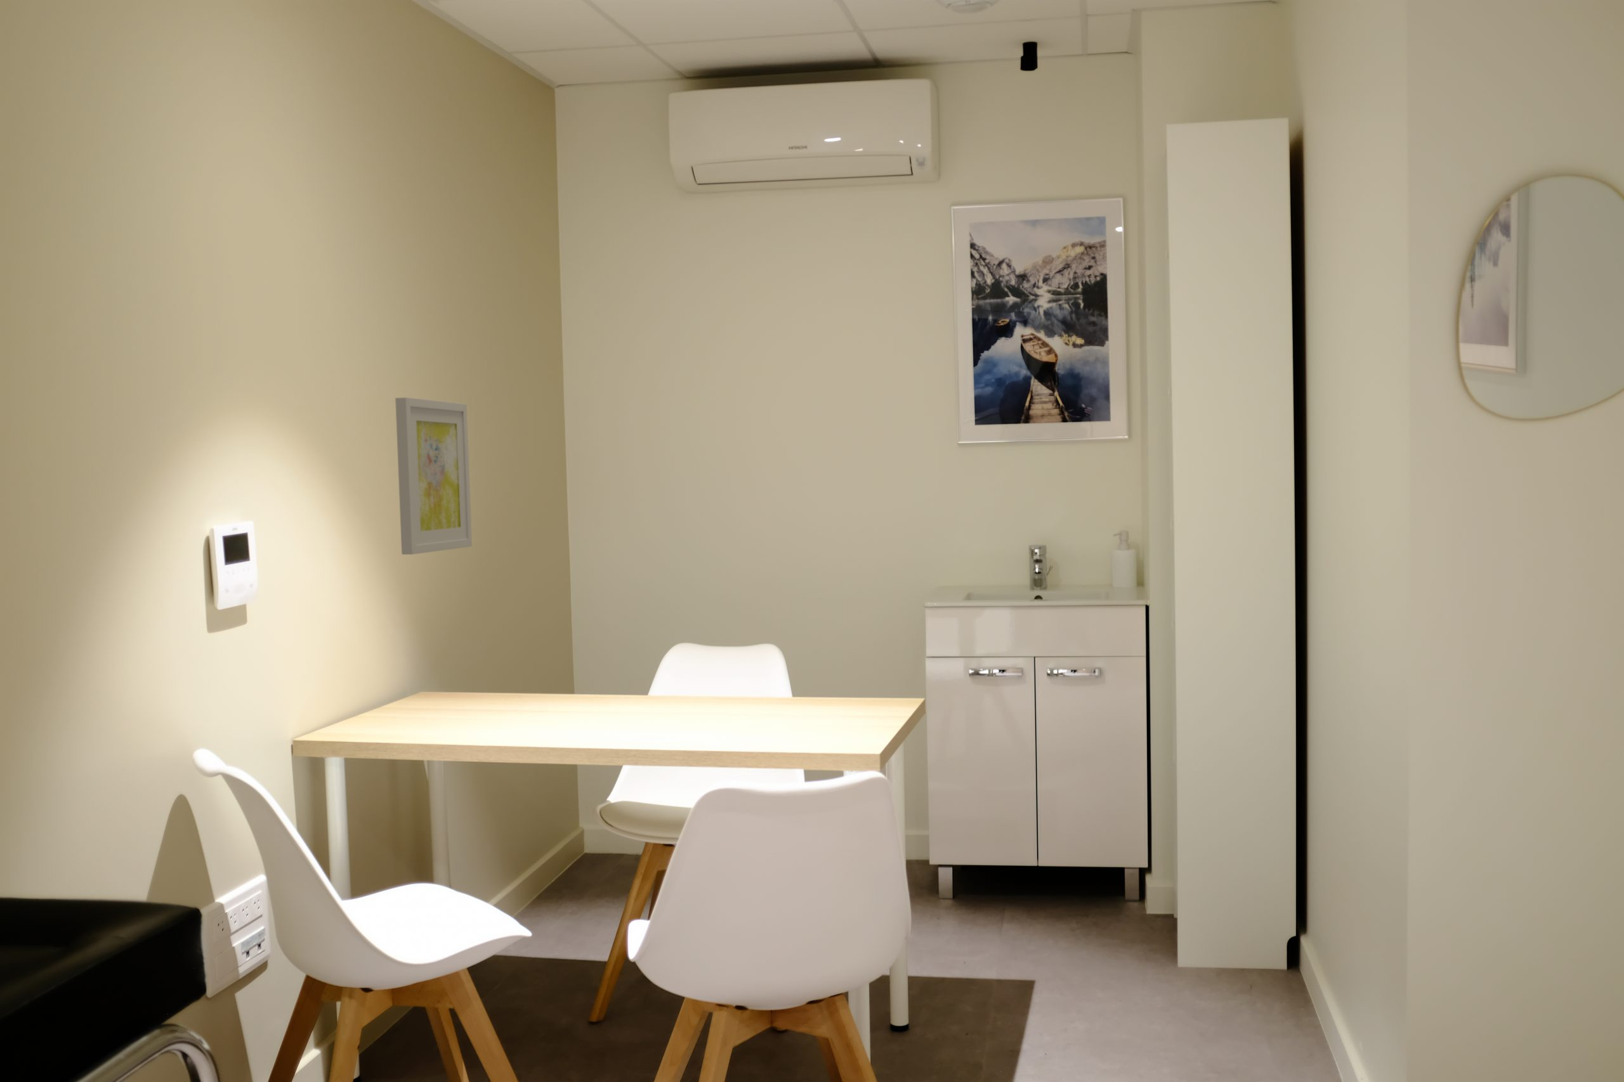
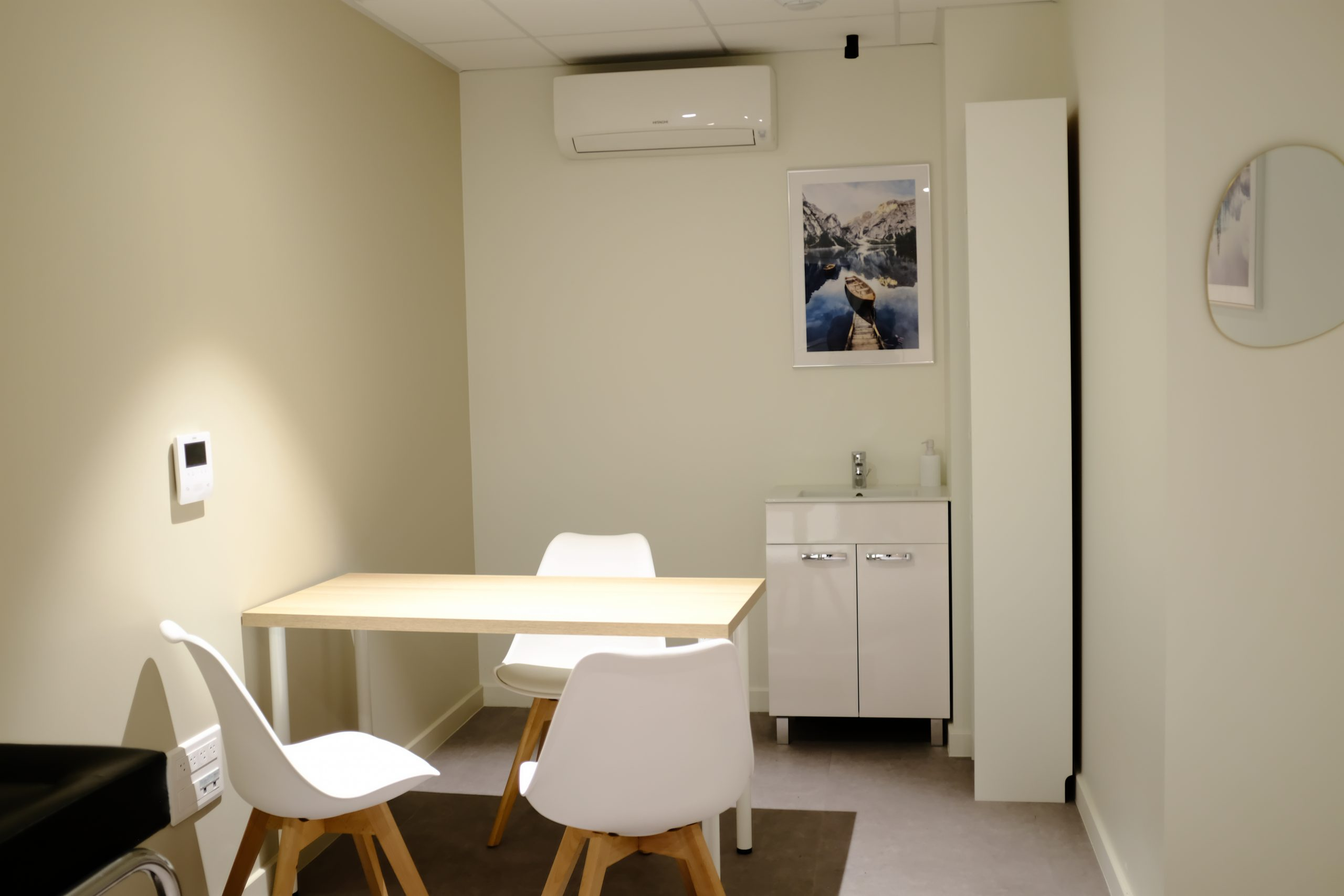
- wall art [395,397,472,555]
